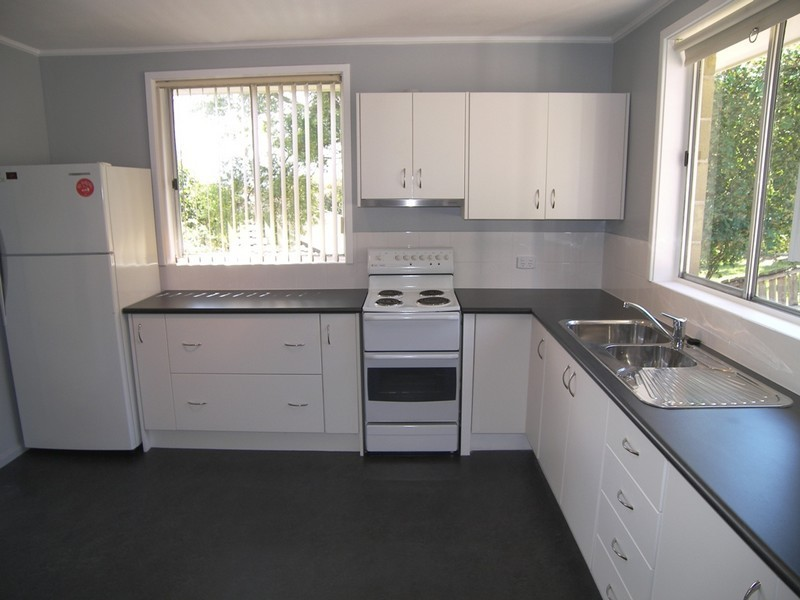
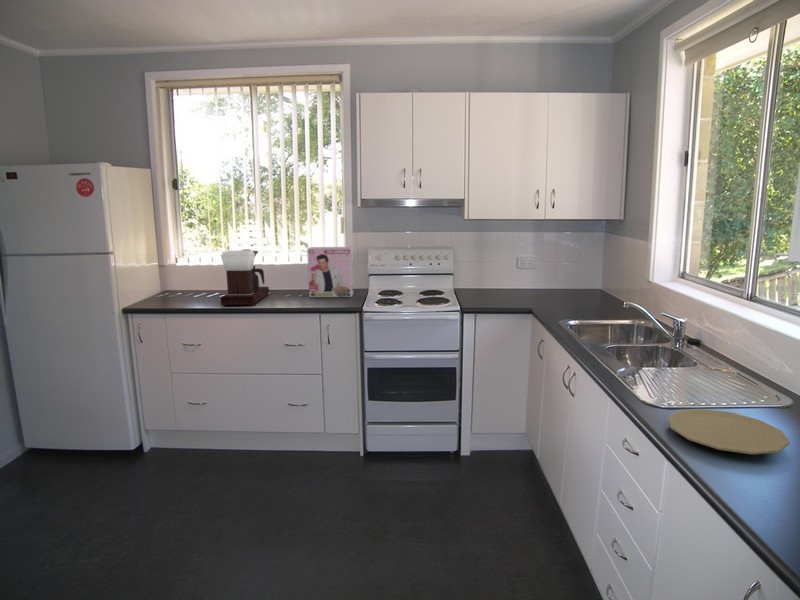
+ plate [668,408,791,455]
+ cereal box [306,246,354,298]
+ coffee maker [220,248,270,306]
